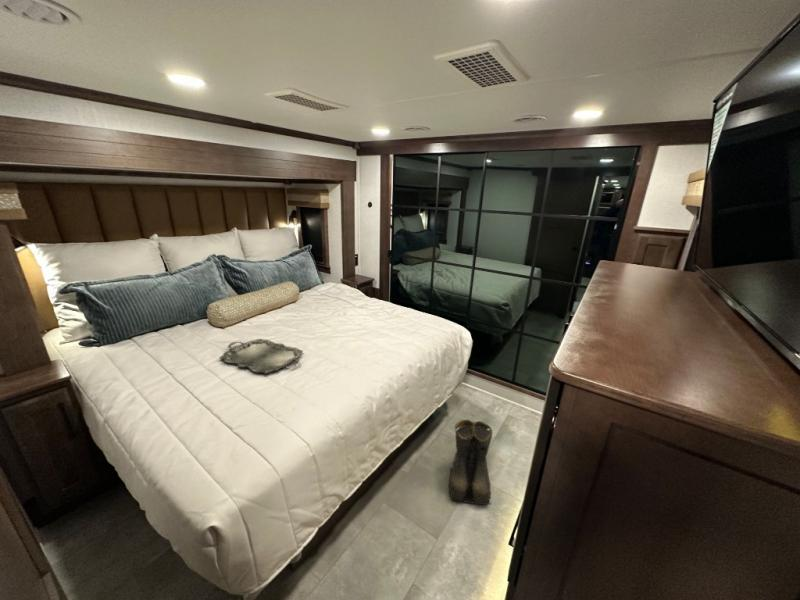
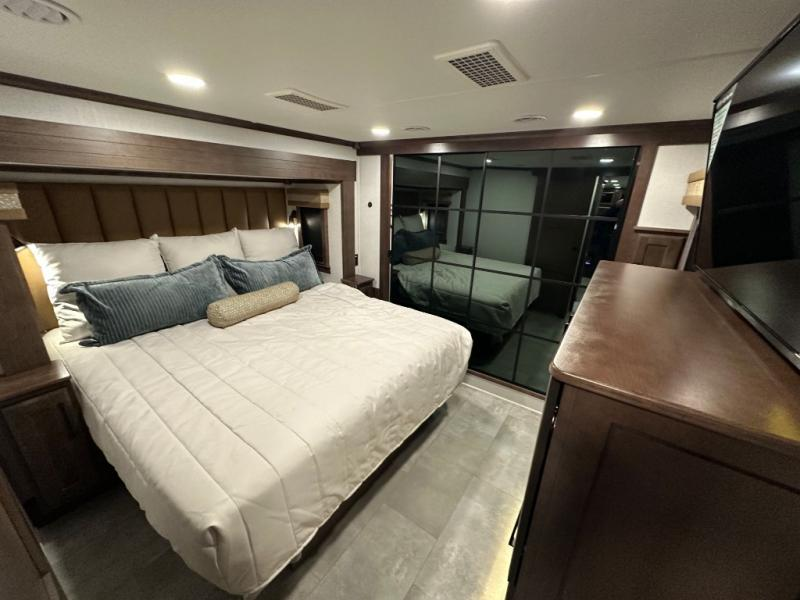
- boots [448,418,494,506]
- serving tray [219,338,304,375]
